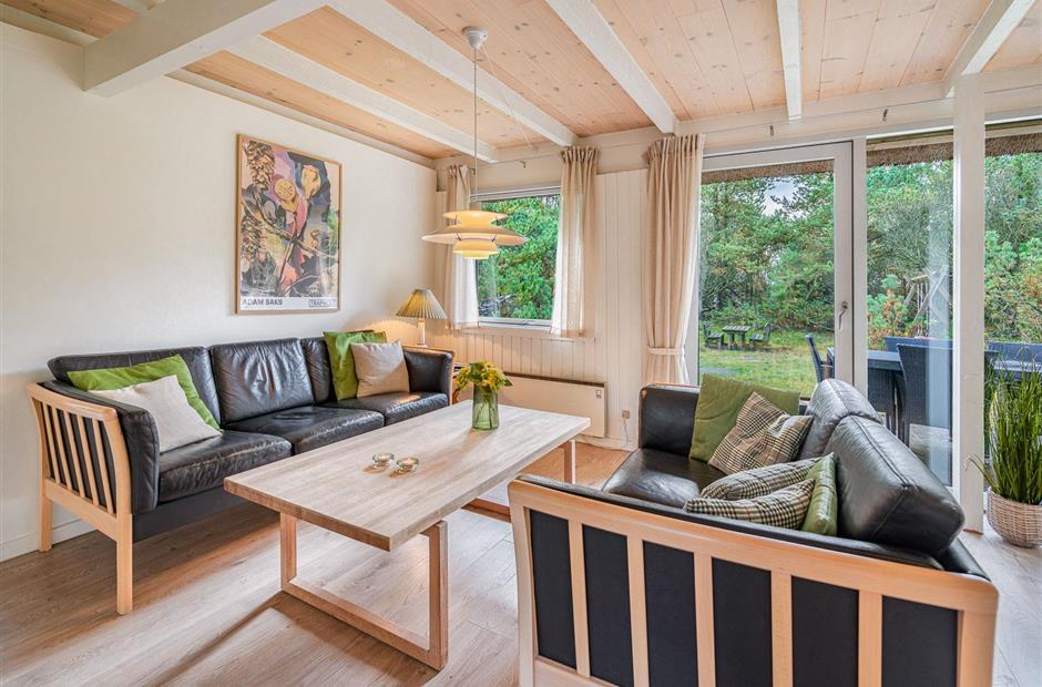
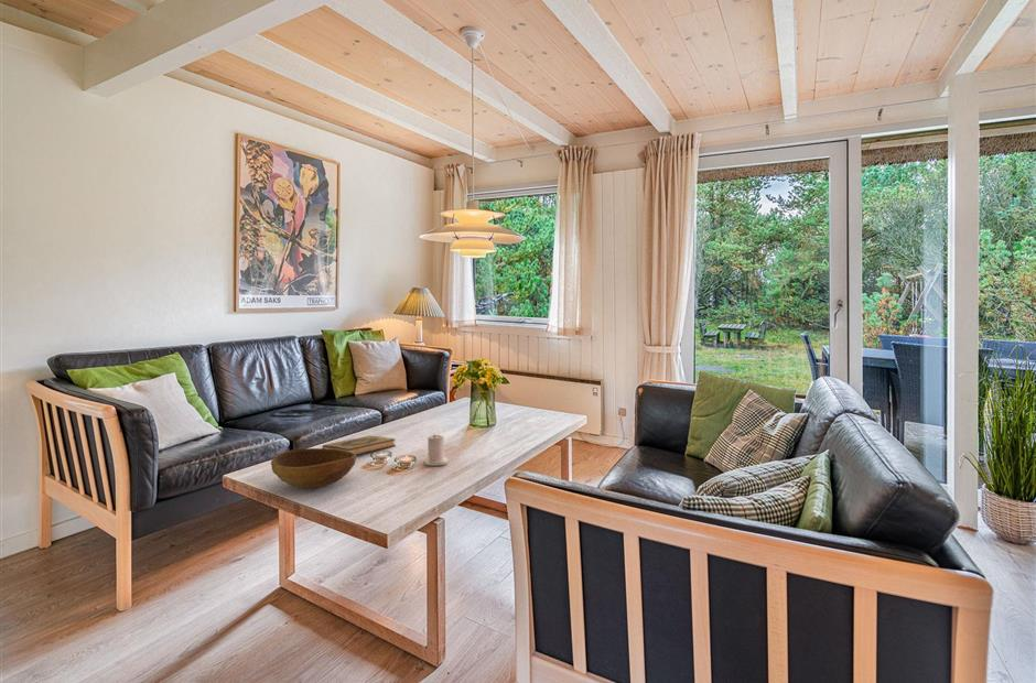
+ bowl [270,447,357,489]
+ hardback book [321,435,397,456]
+ candle [423,433,449,467]
